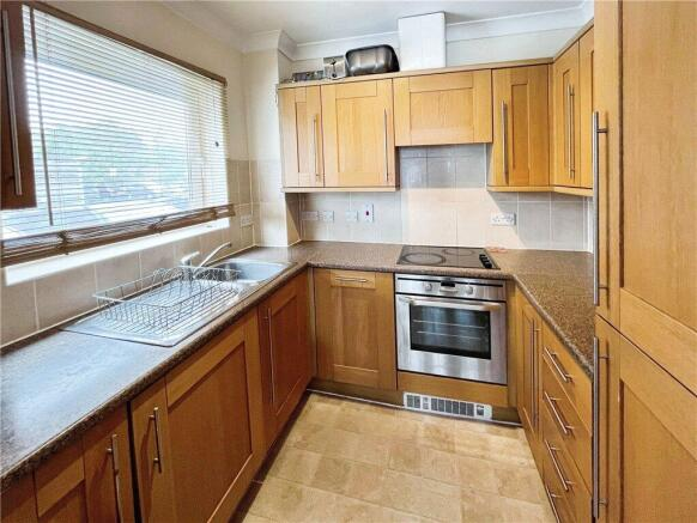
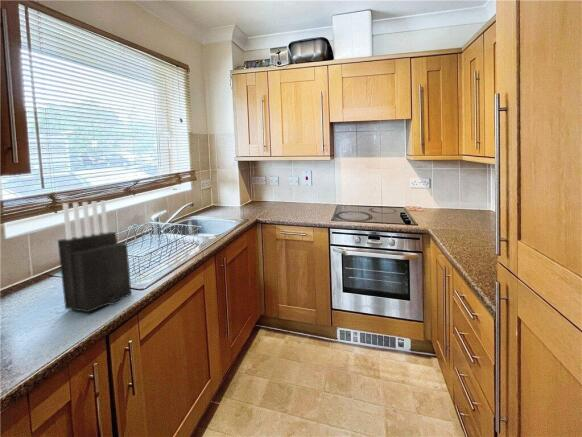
+ knife block [57,200,132,314]
